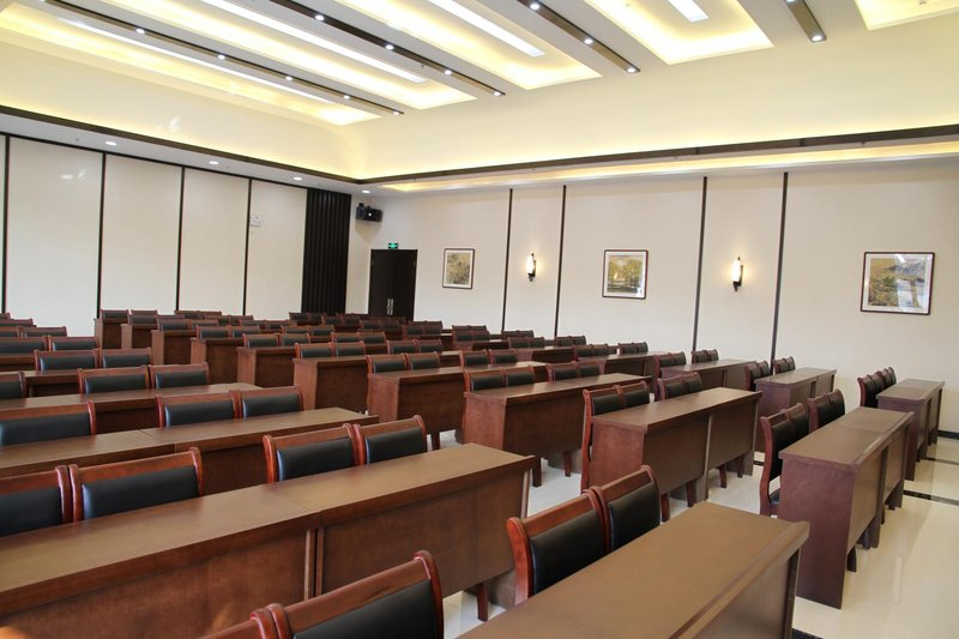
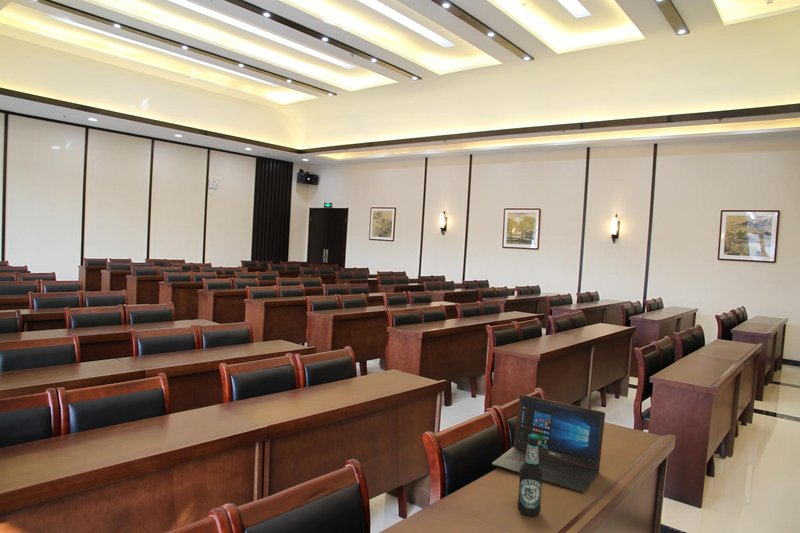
+ bottle [516,434,543,517]
+ laptop [491,393,606,493]
